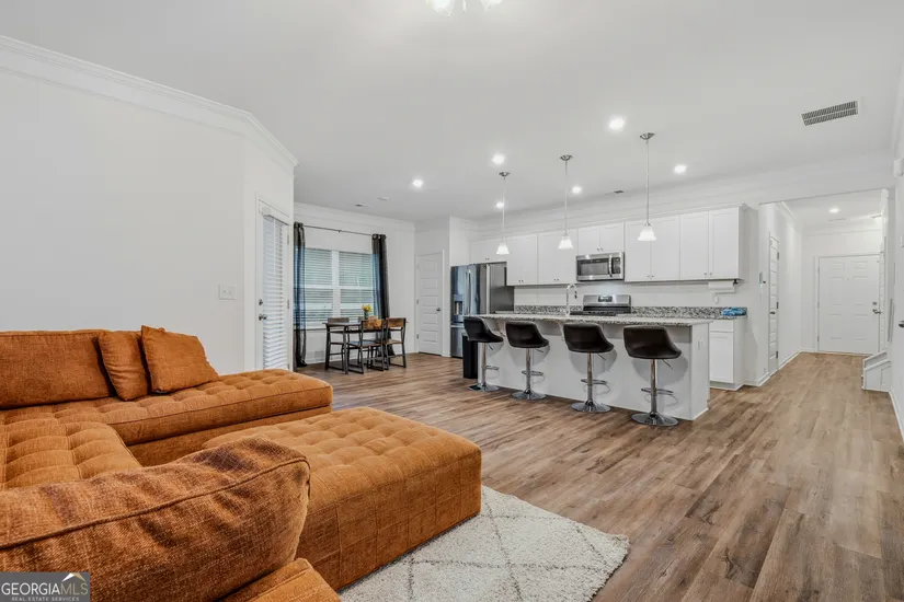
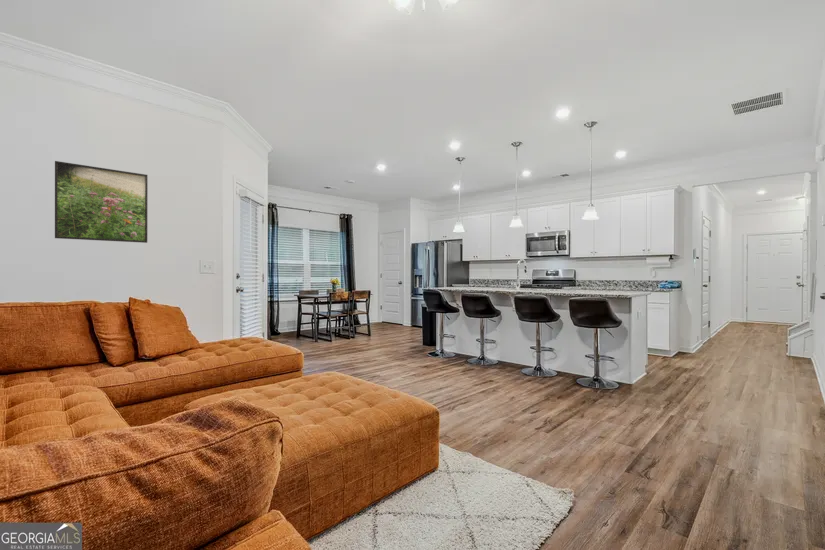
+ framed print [54,160,149,244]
